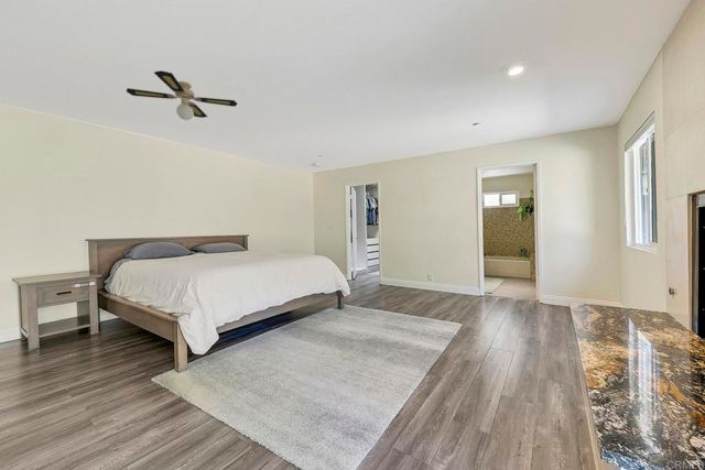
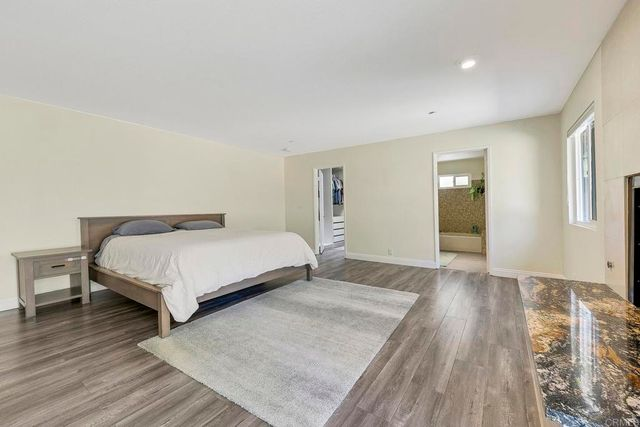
- ceiling fan [126,69,238,121]
